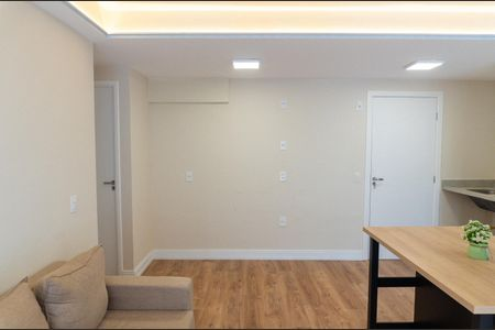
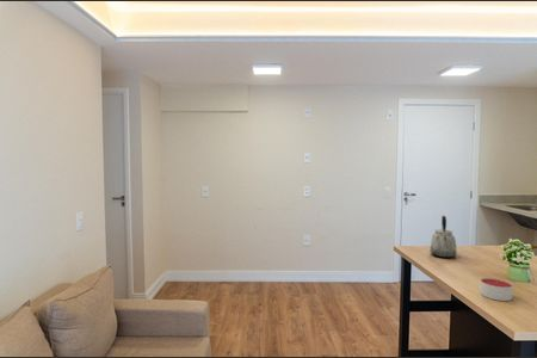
+ candle [479,277,514,302]
+ kettle [430,215,458,259]
